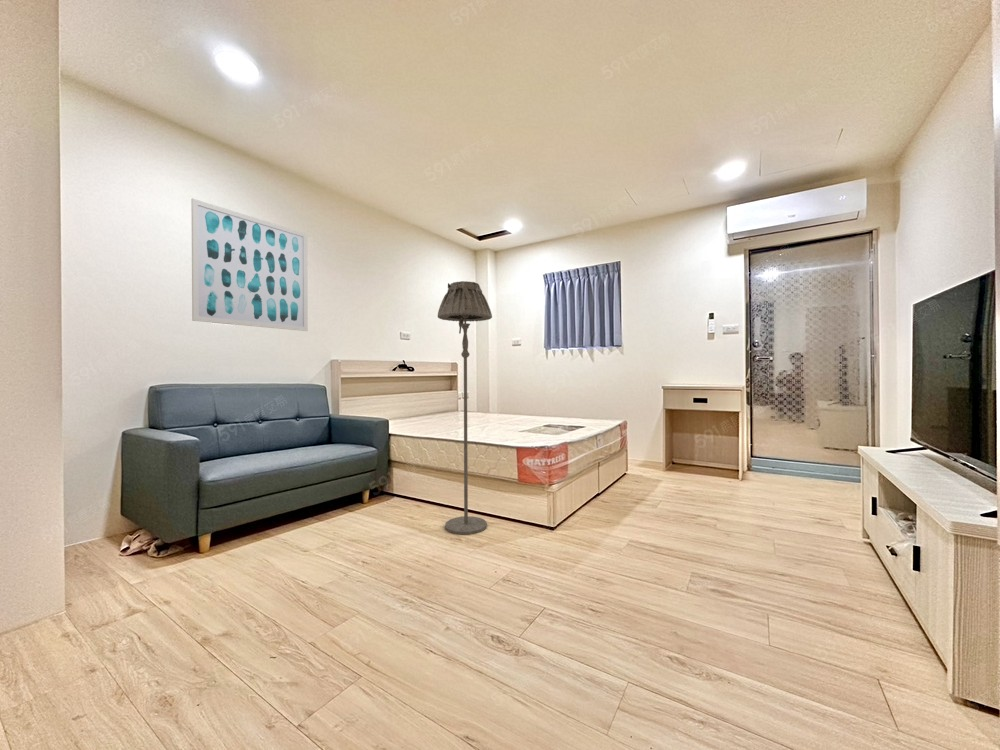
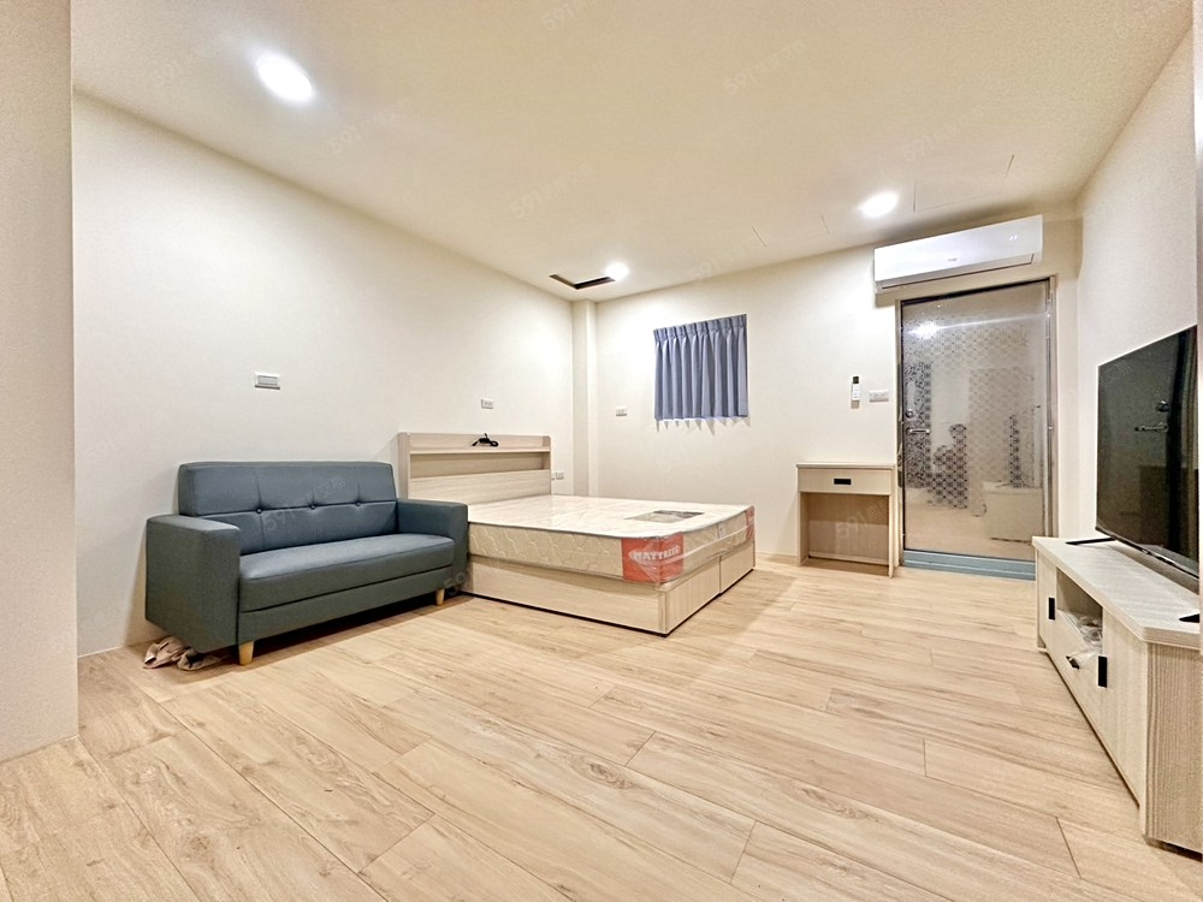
- wall art [191,197,309,332]
- floor lamp [437,280,493,536]
